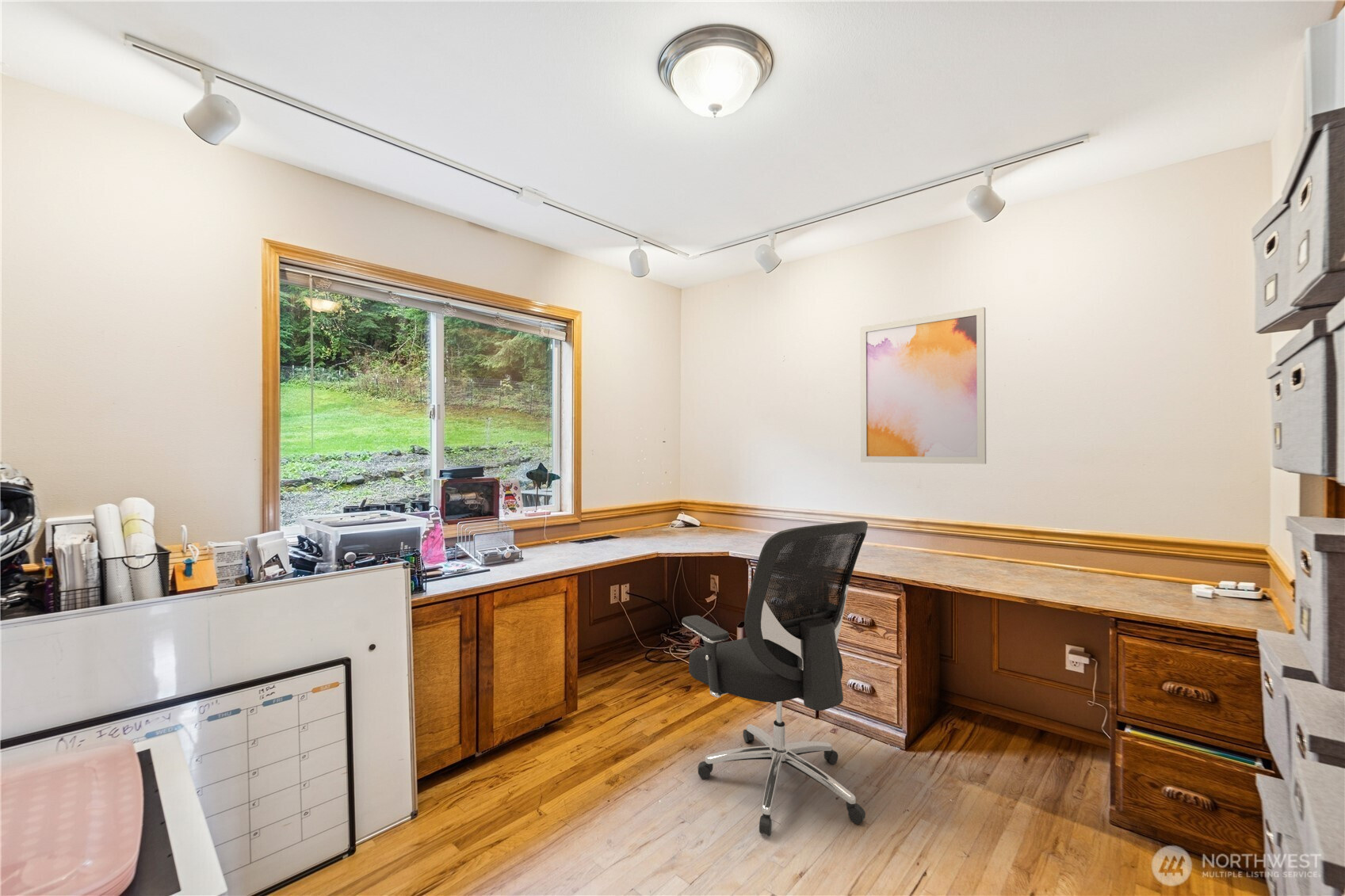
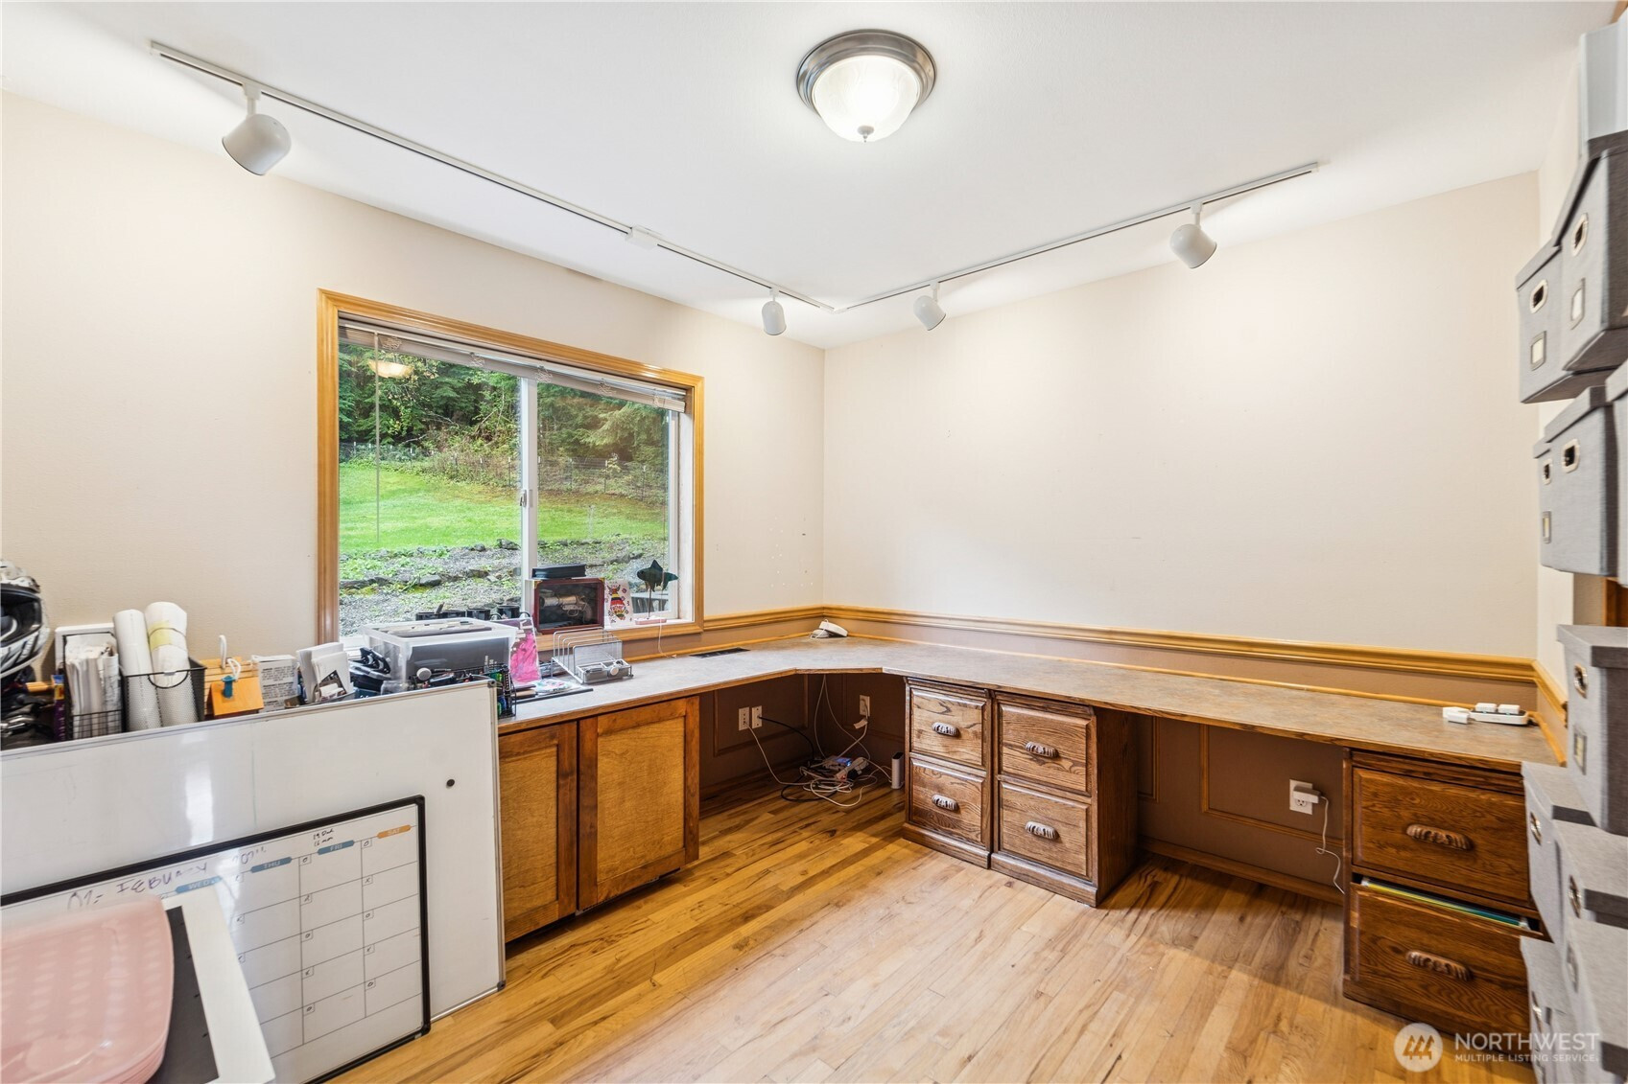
- chair [681,520,869,837]
- wall art [859,307,987,465]
